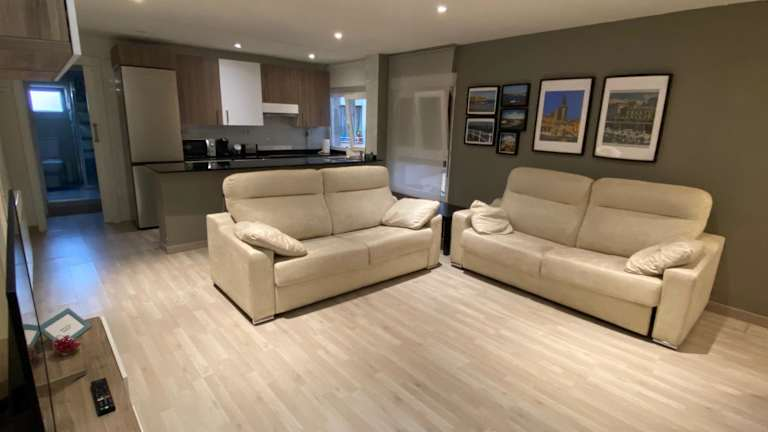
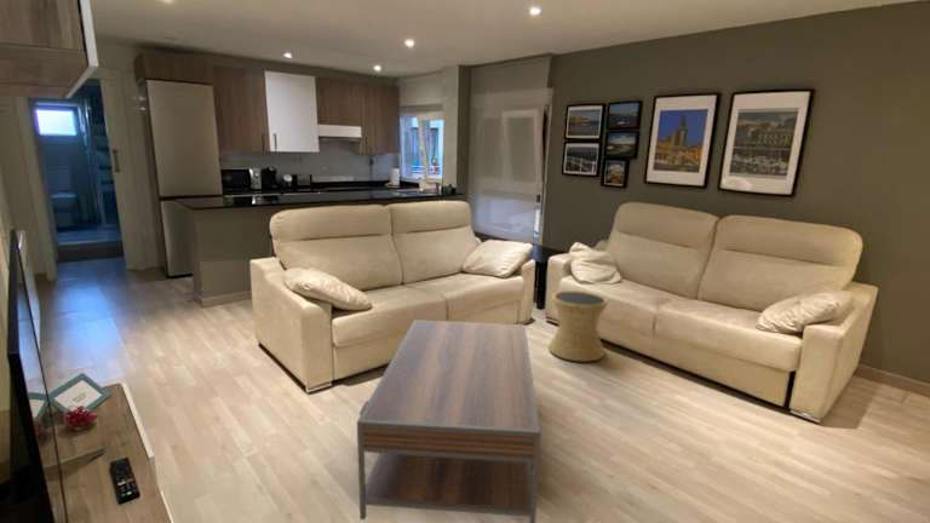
+ coffee table [356,318,541,523]
+ side table [547,289,609,363]
